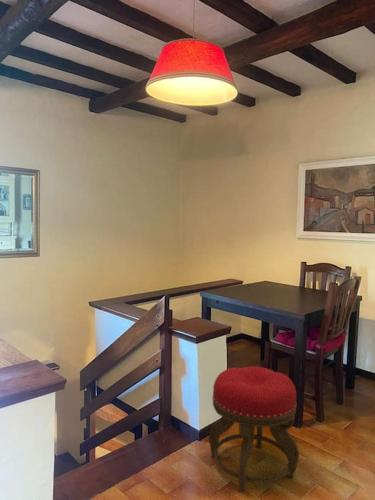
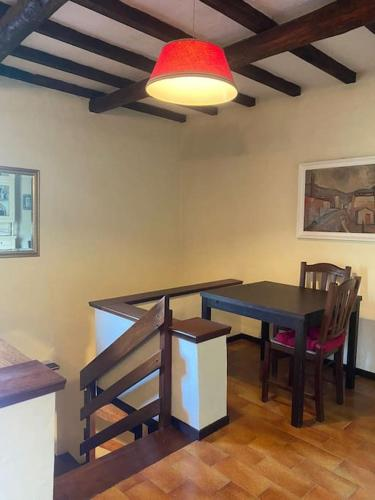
- stool [208,365,300,493]
